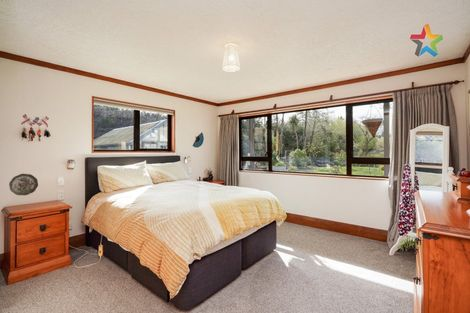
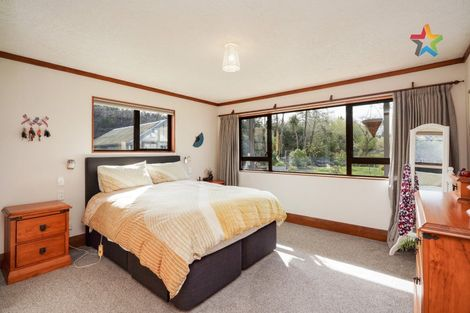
- decorative plate [8,173,39,196]
